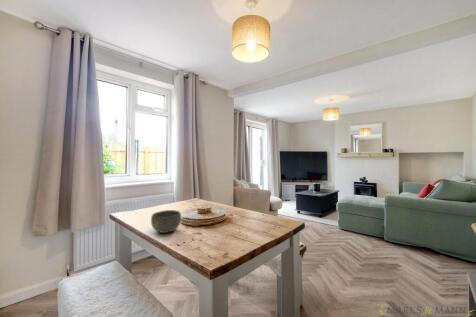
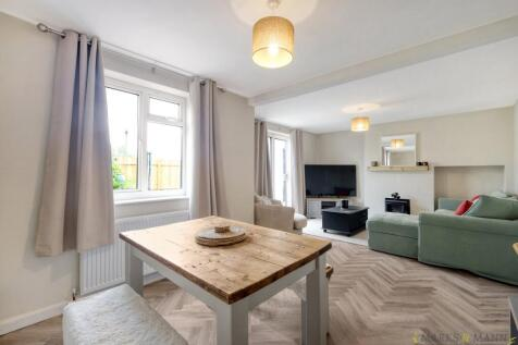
- bowl [150,209,182,234]
